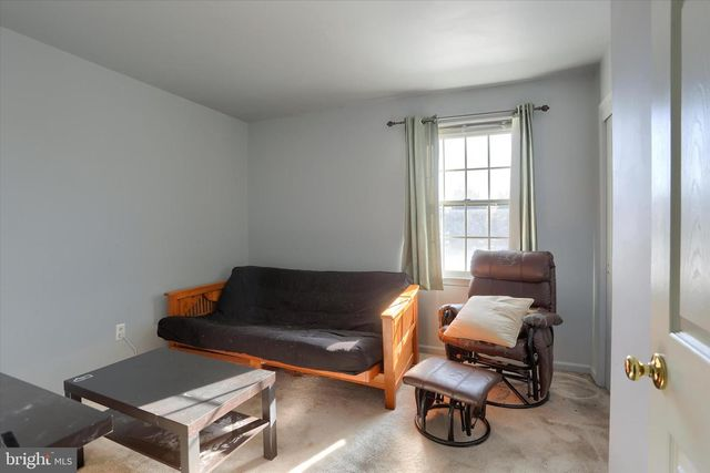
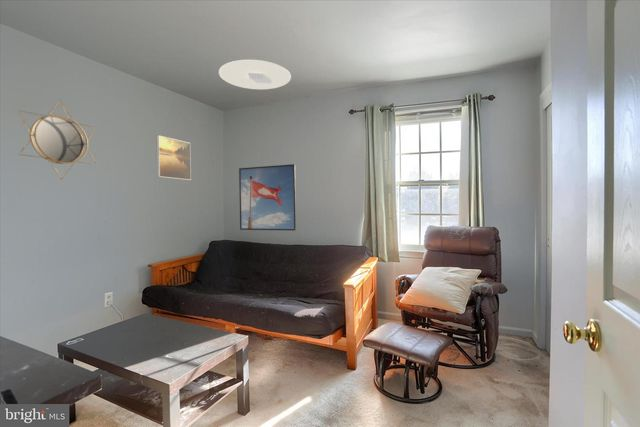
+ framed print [238,163,297,232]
+ home mirror [17,99,97,180]
+ ceiling light [218,59,292,90]
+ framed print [156,134,192,181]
